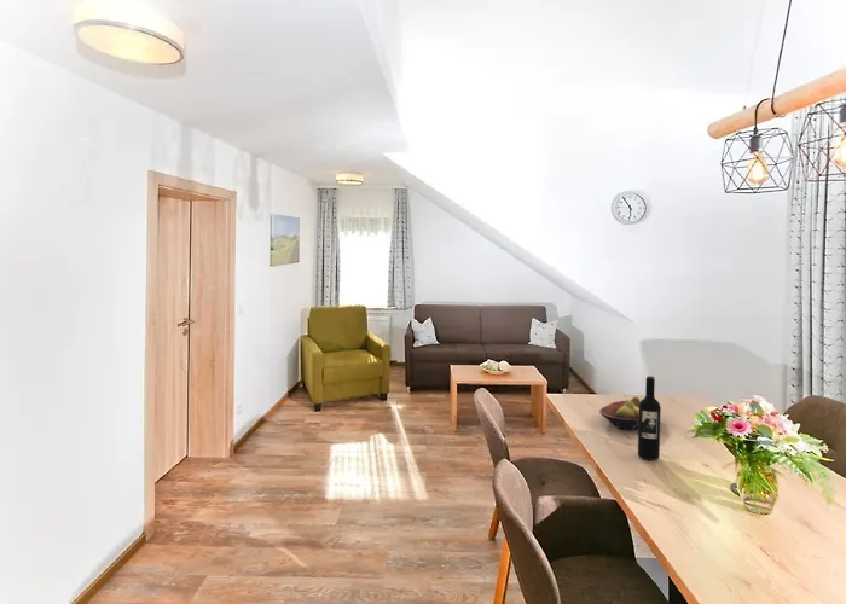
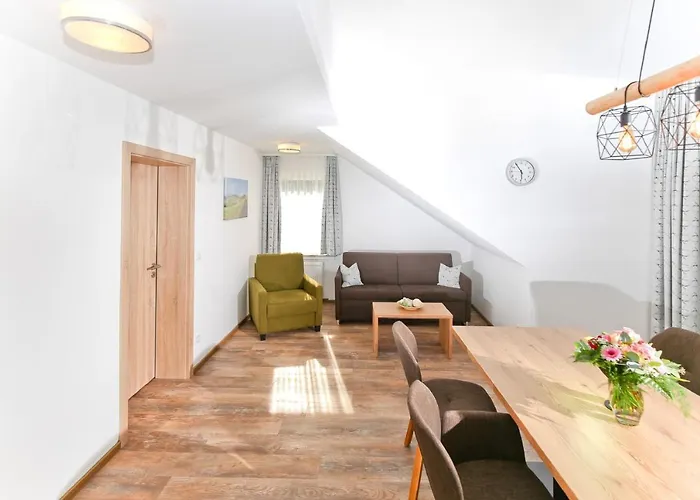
- fruit bowl [598,396,662,431]
- wine bottle [637,374,662,461]
